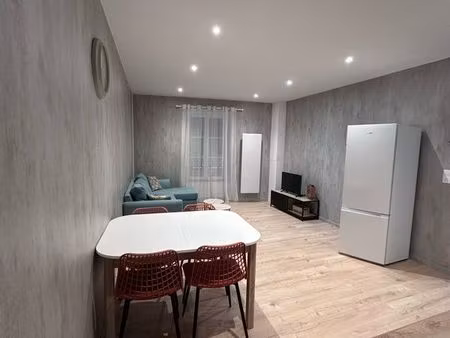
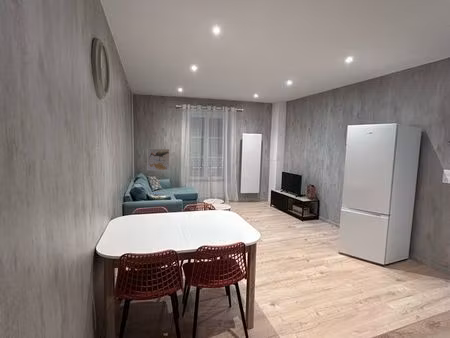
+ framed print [146,148,170,171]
